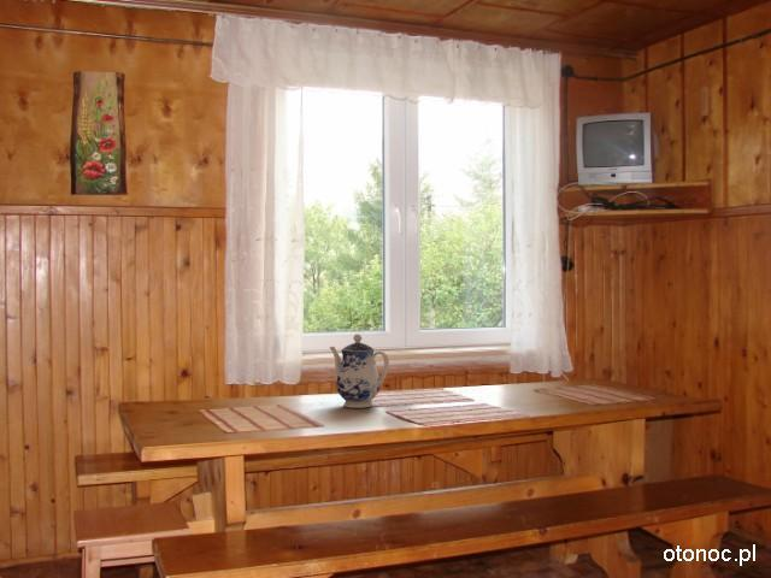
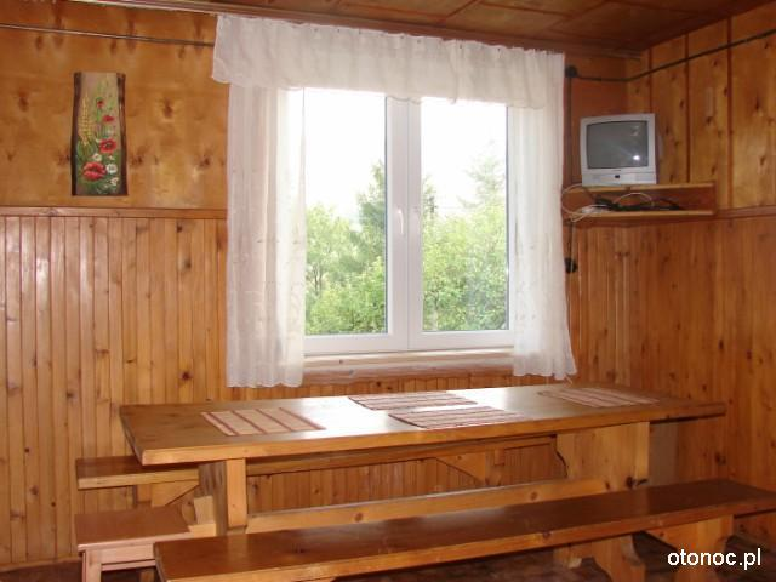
- teapot [329,332,390,409]
